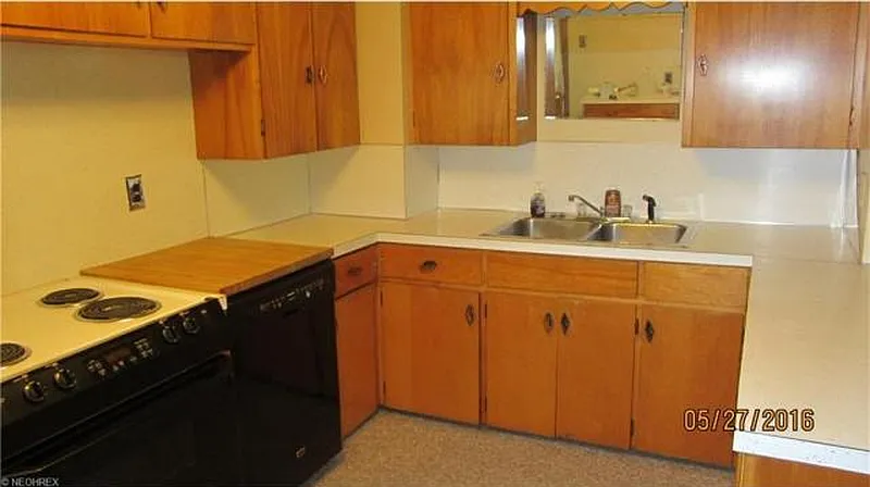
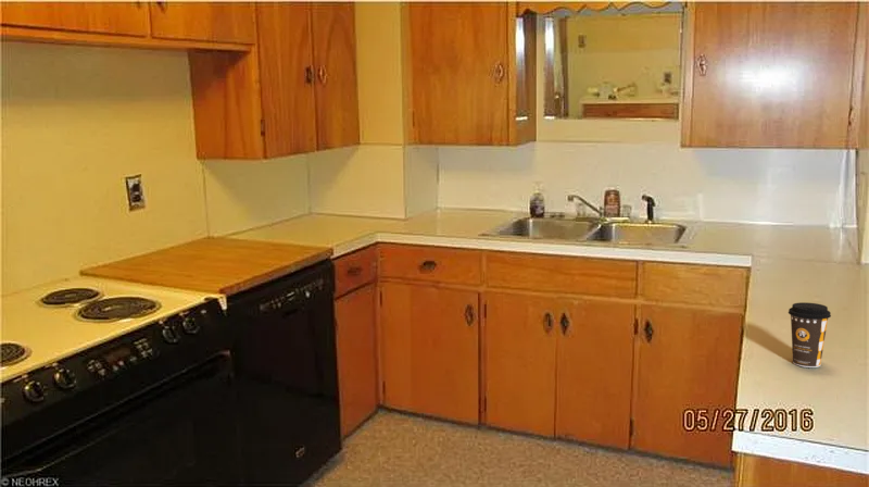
+ coffee cup [788,301,832,369]
